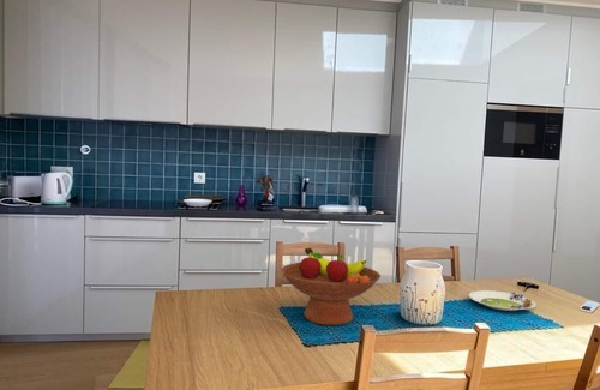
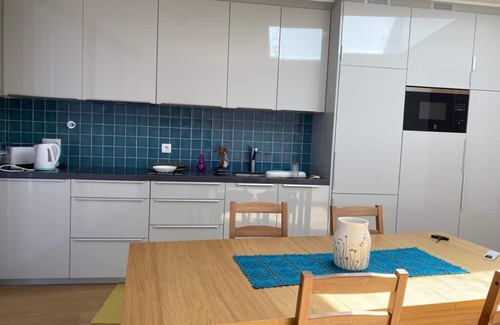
- fruit bowl [280,247,382,326]
- salad plate [468,289,536,312]
